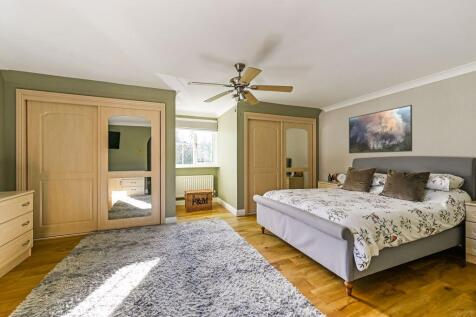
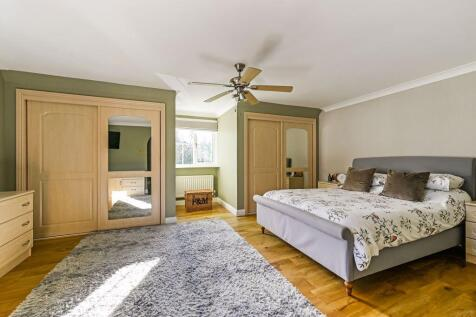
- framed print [348,104,413,154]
